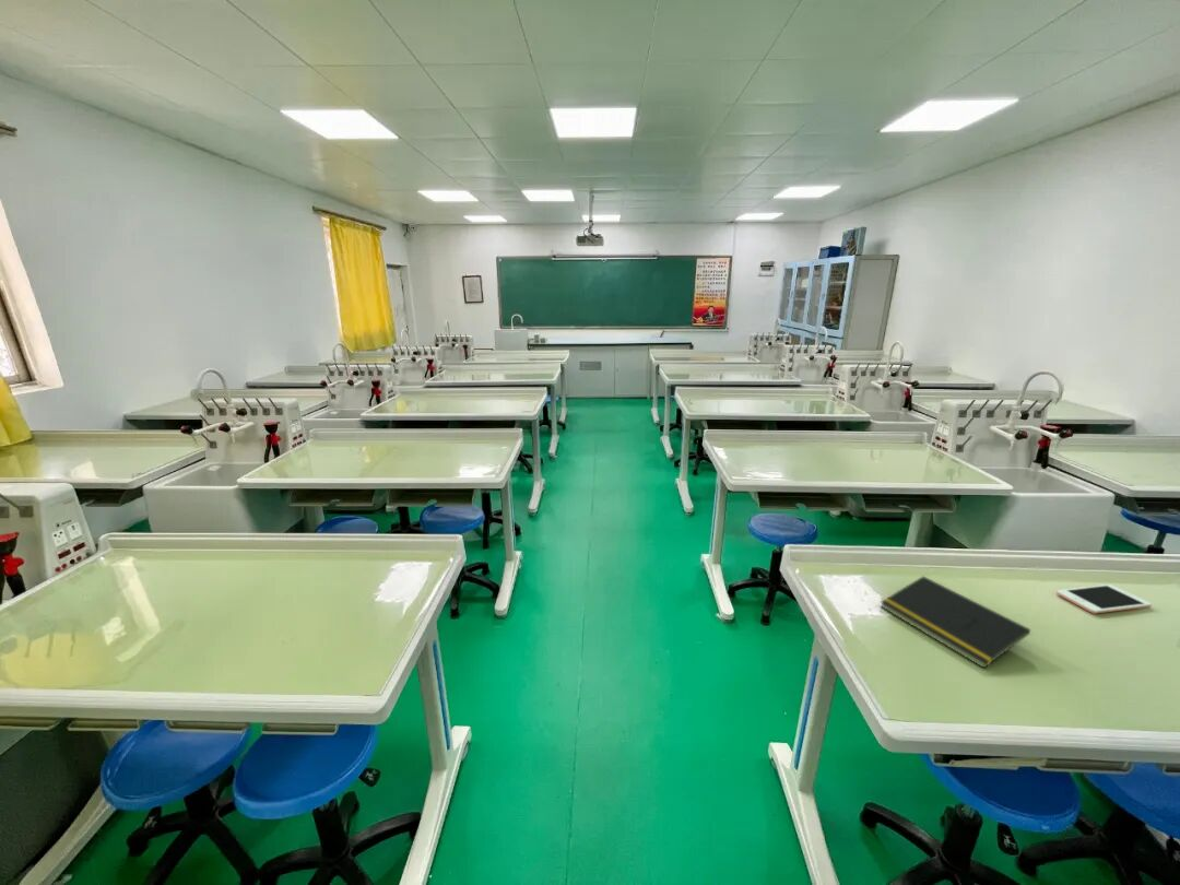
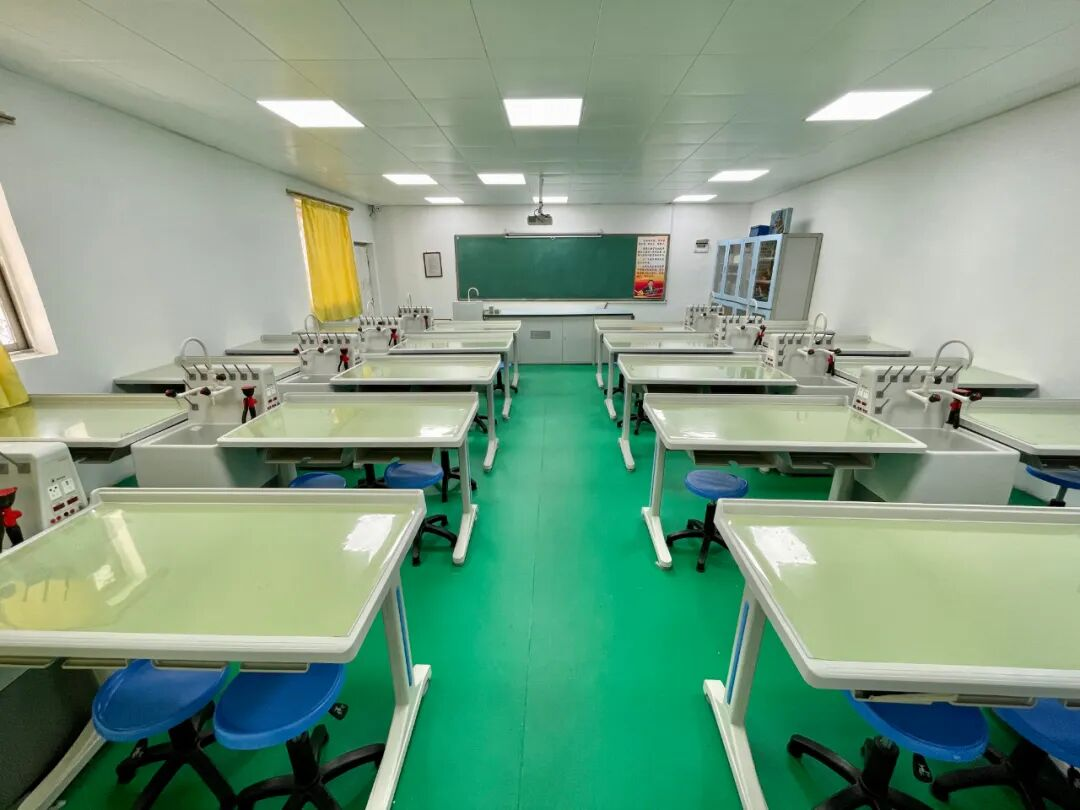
- cell phone [1055,583,1153,615]
- notepad [880,575,1031,670]
